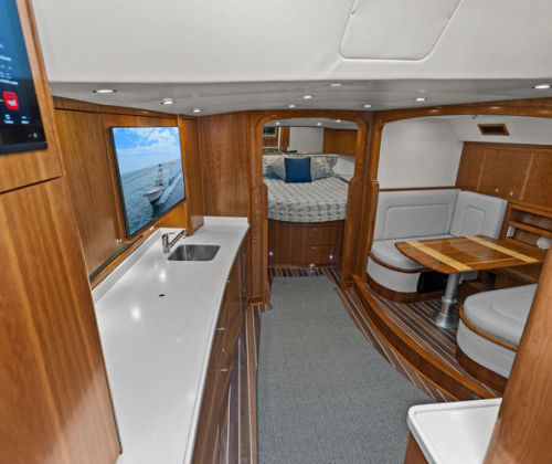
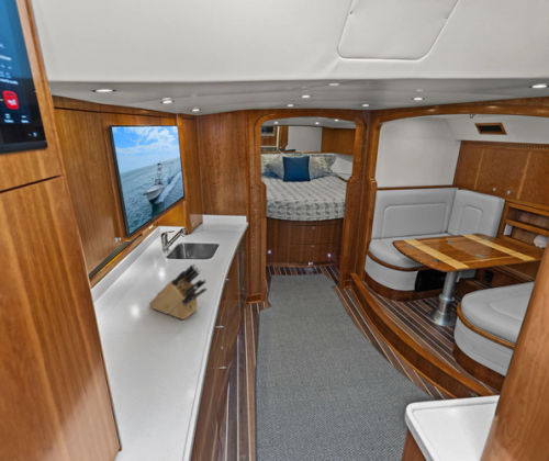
+ knife block [148,262,208,321]
